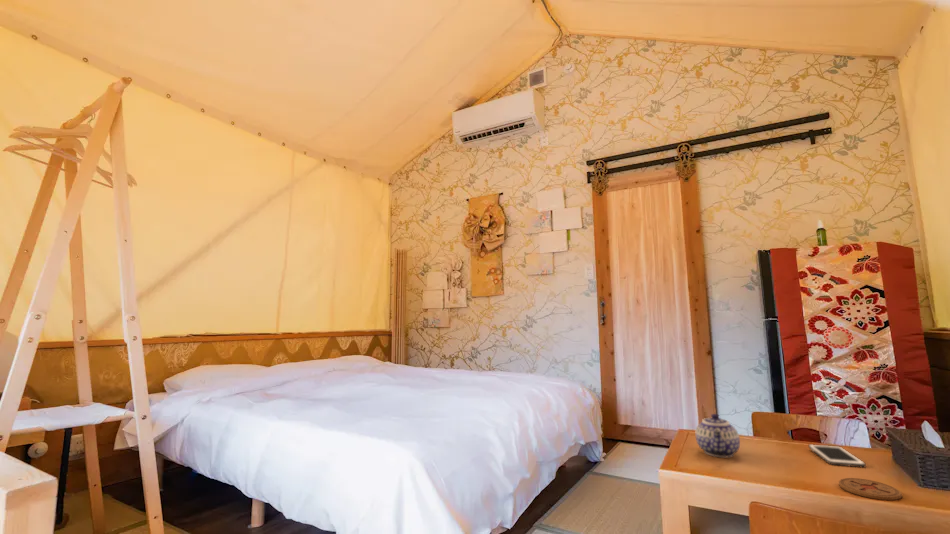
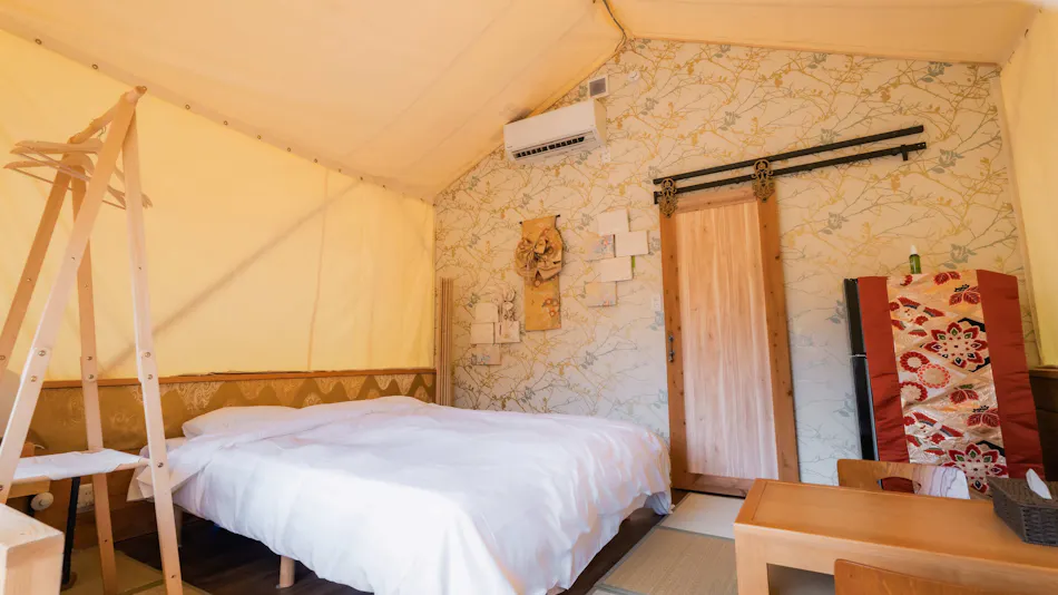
- teapot [695,413,741,458]
- cell phone [808,443,867,468]
- coaster [838,477,903,501]
